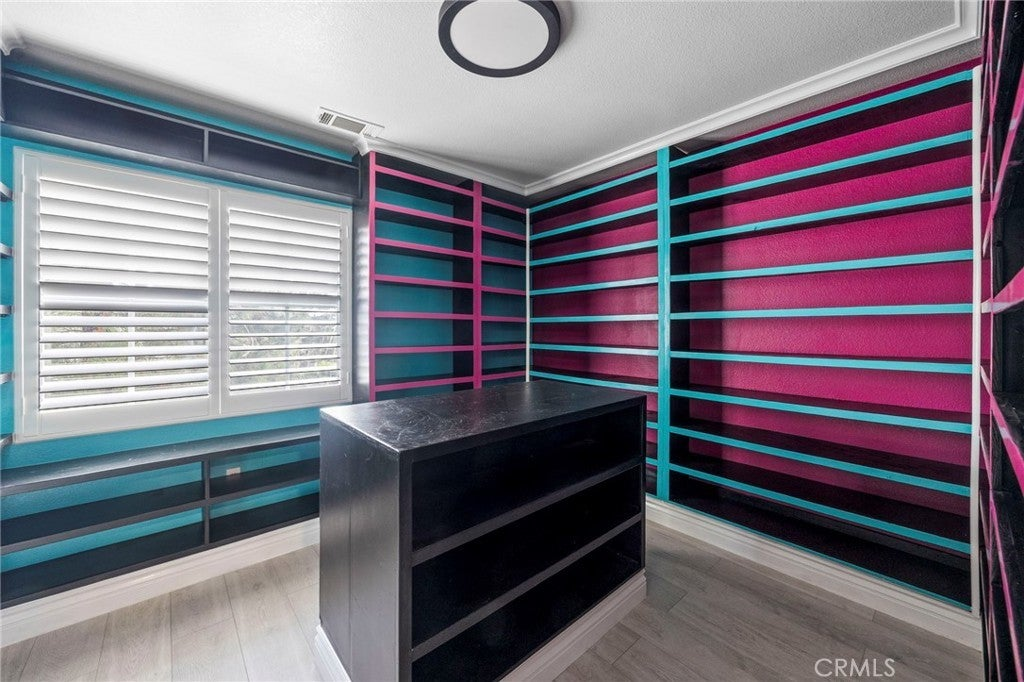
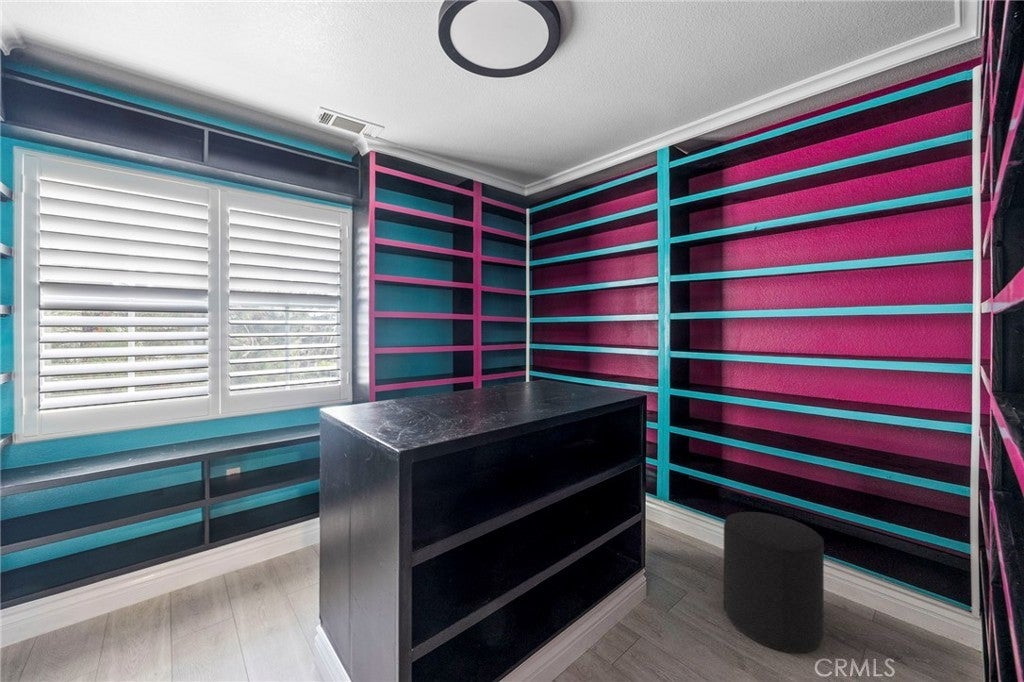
+ stool [723,511,825,654]
